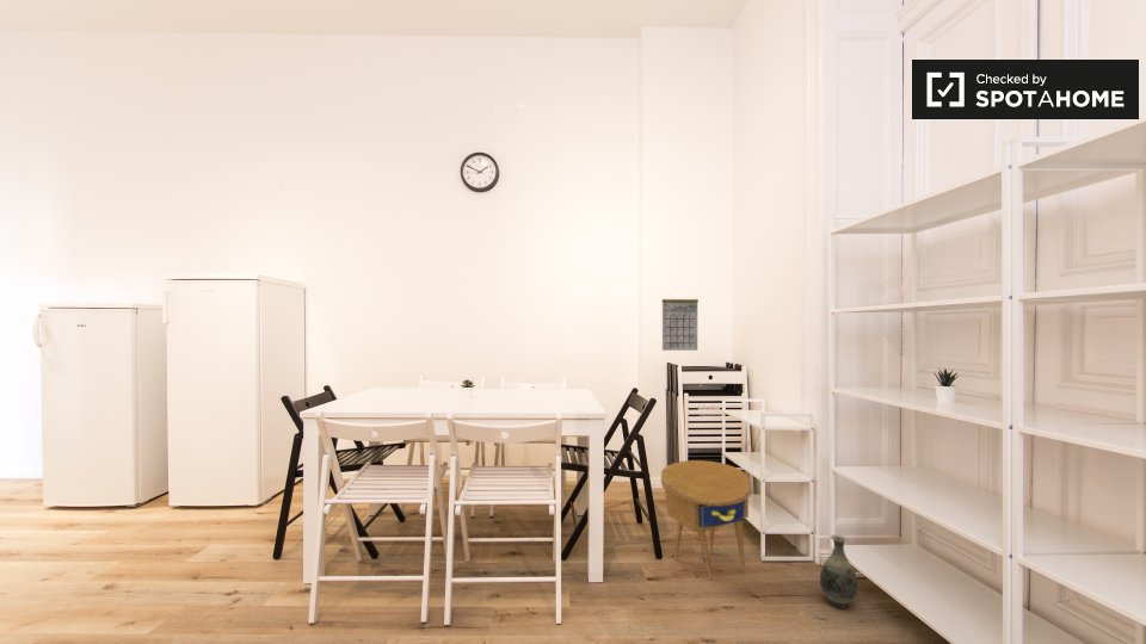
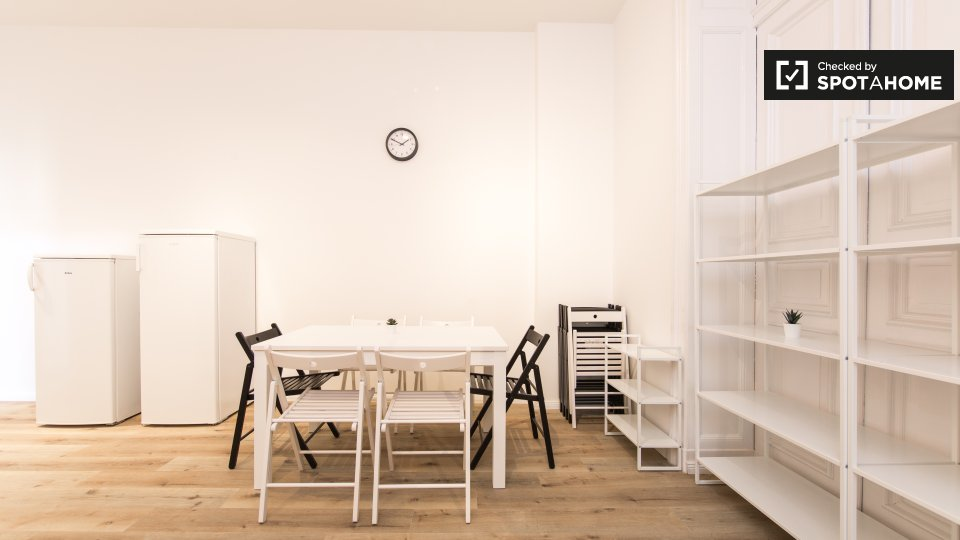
- side table [660,459,752,581]
- vase [819,534,860,609]
- calendar [661,292,700,352]
